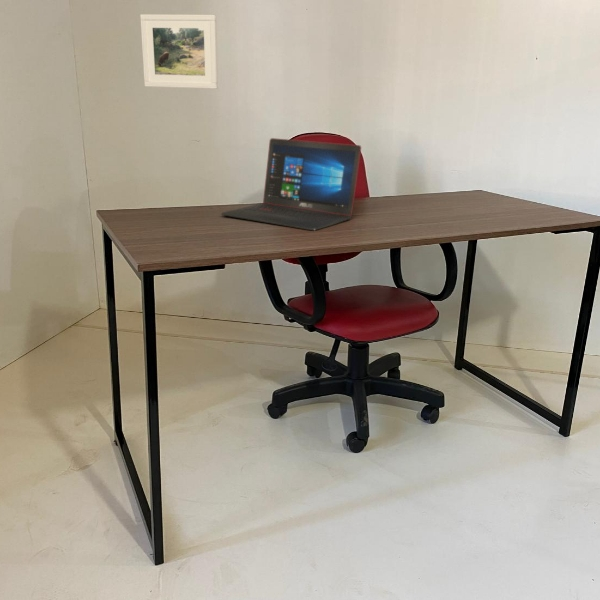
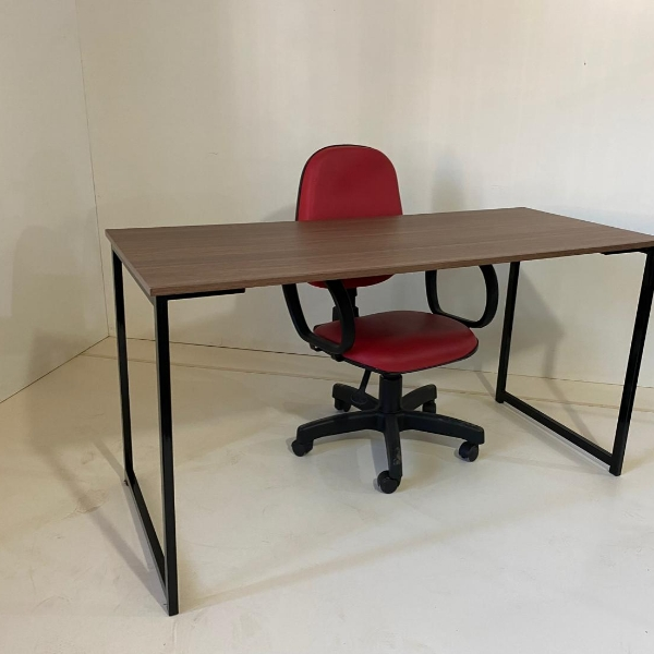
- laptop [220,137,362,231]
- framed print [139,13,219,90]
